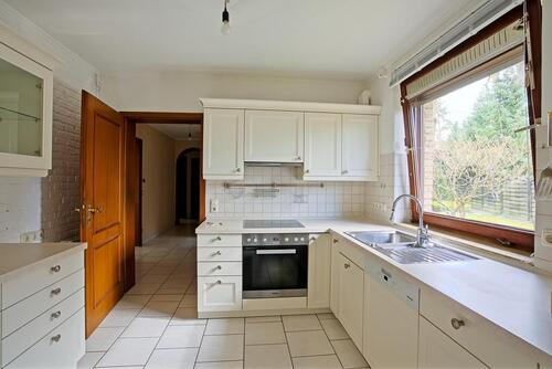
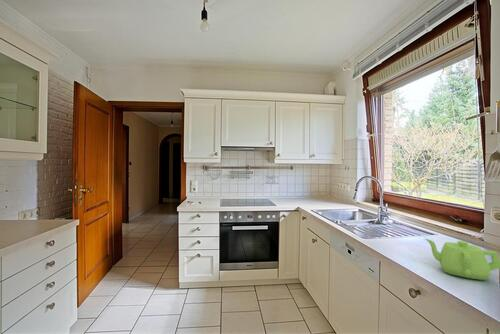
+ teapot [424,238,500,281]
